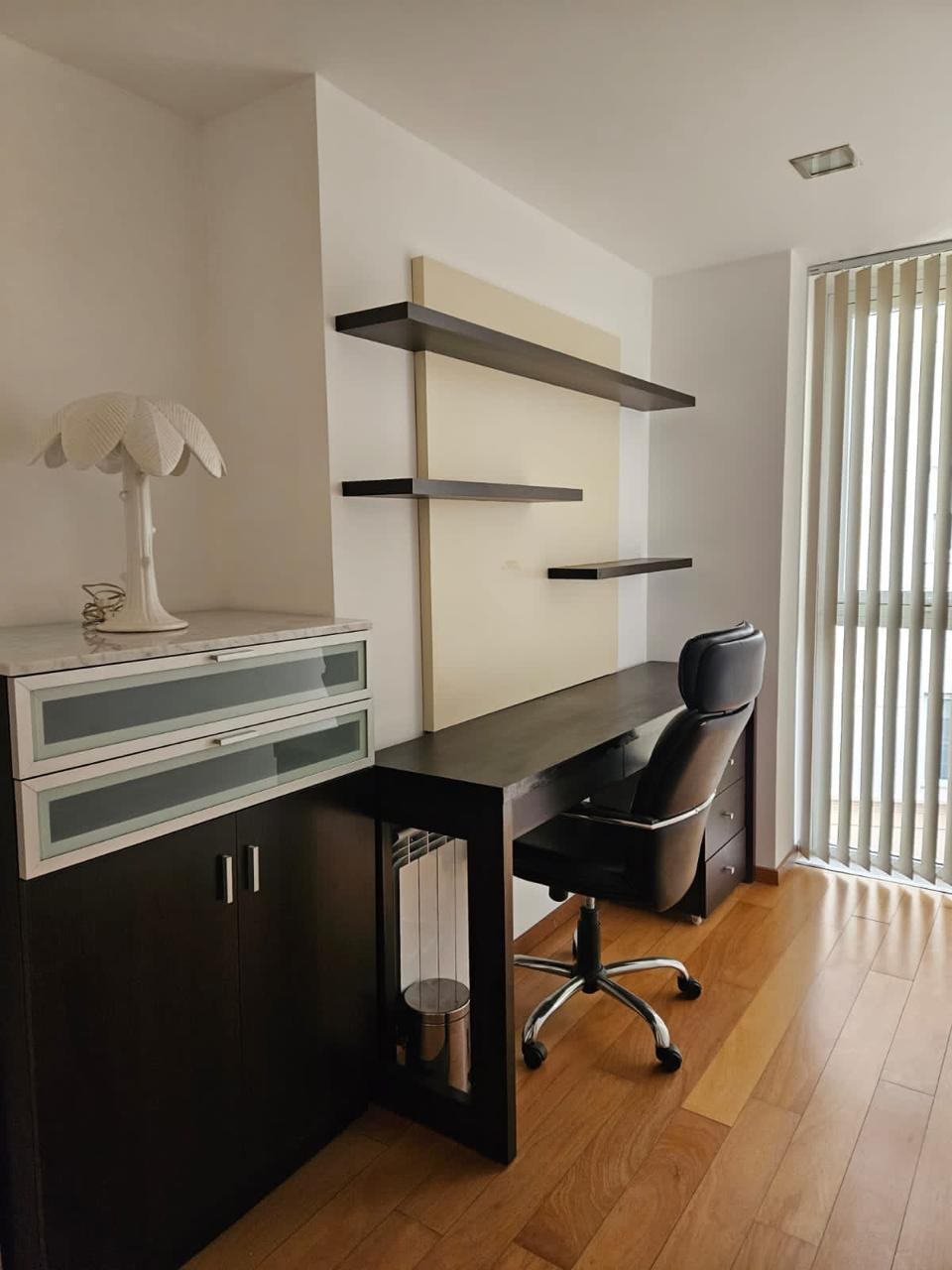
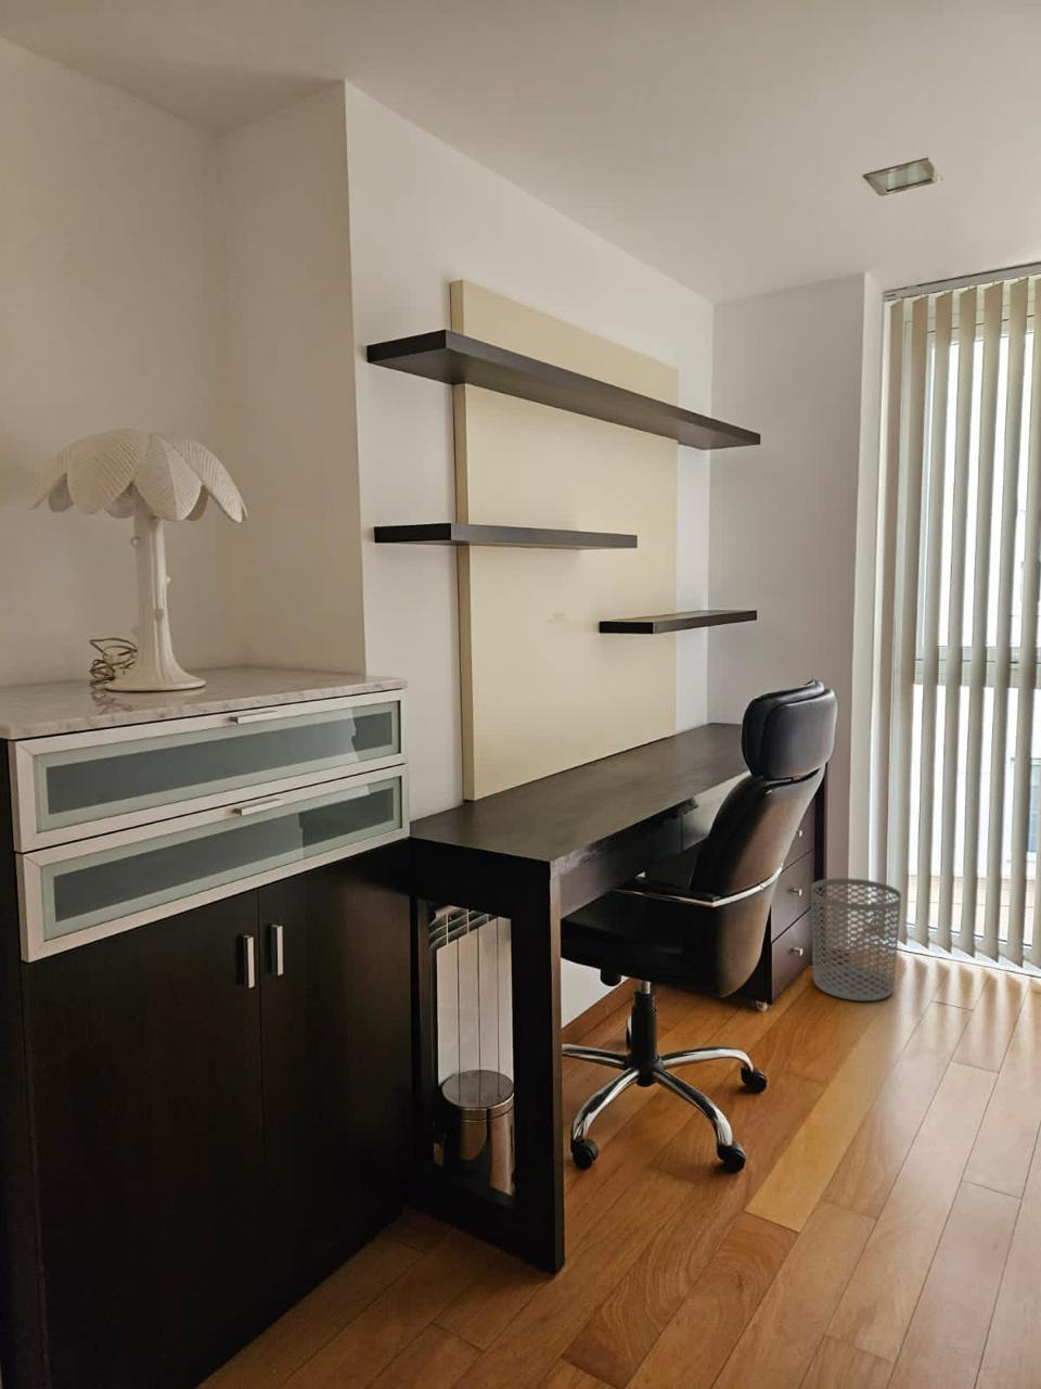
+ waste bin [810,877,902,1002]
